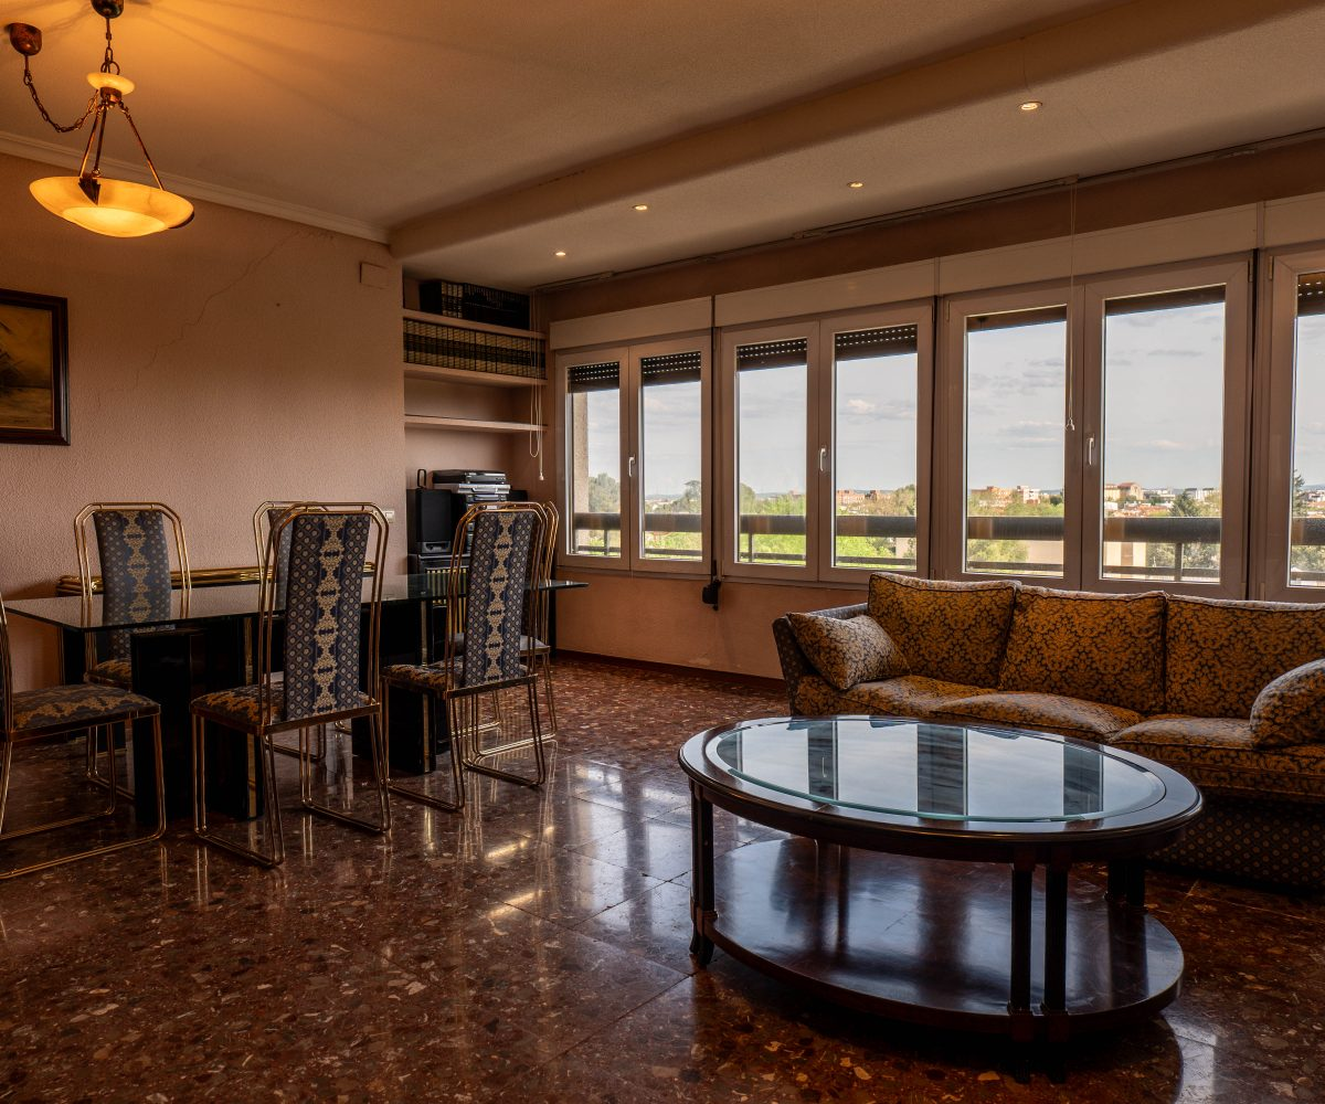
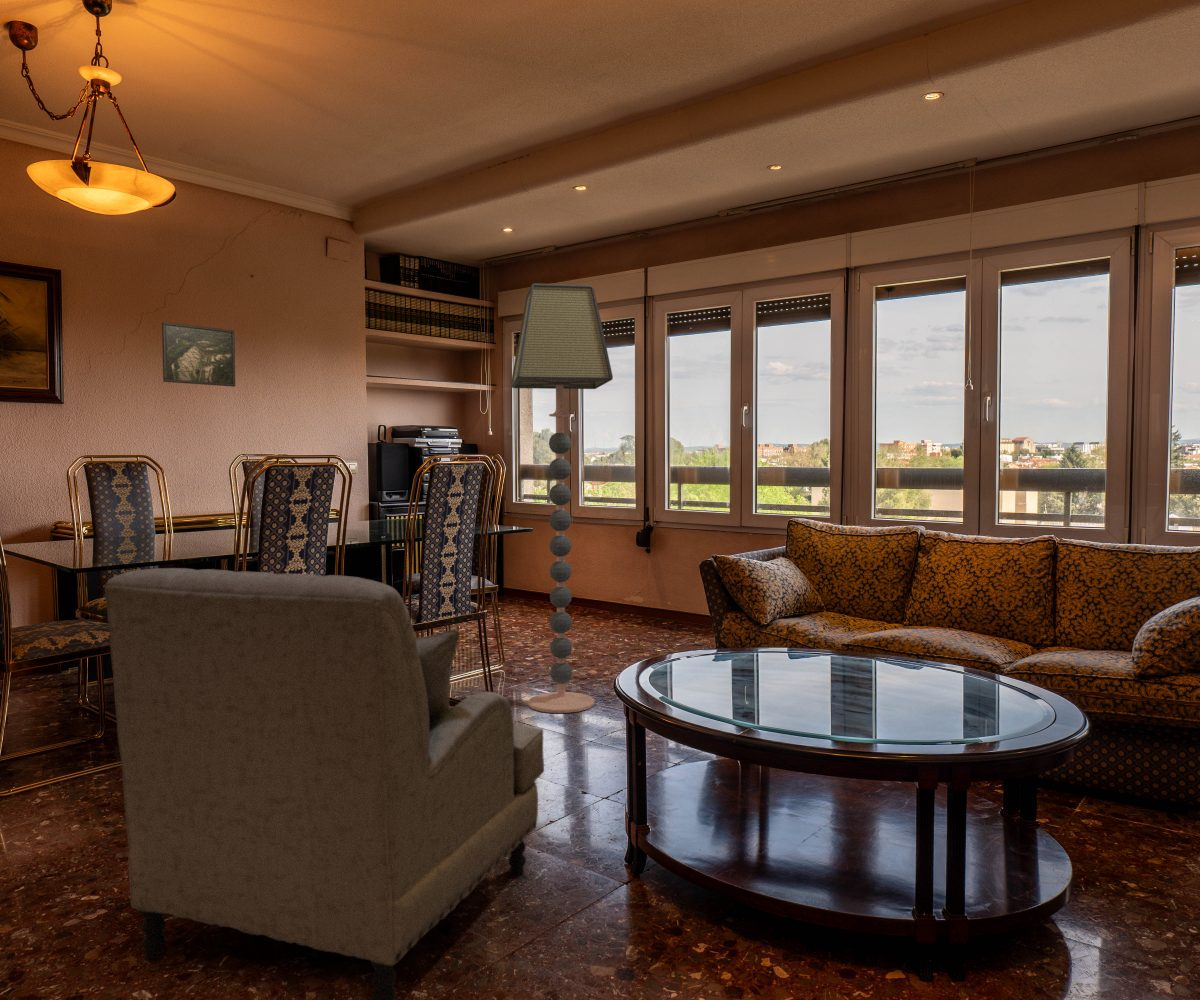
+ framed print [161,321,236,388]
+ armchair [104,567,545,1000]
+ floor lamp [510,282,614,714]
